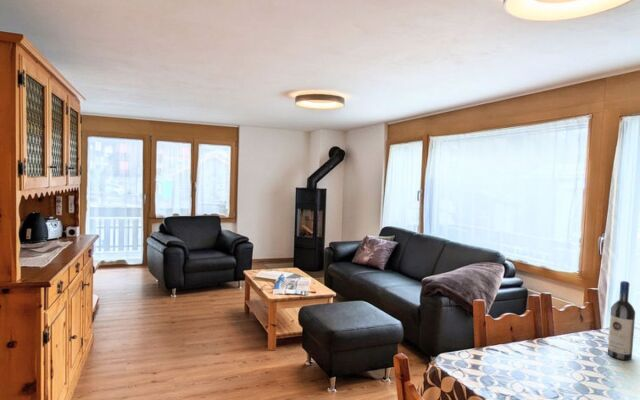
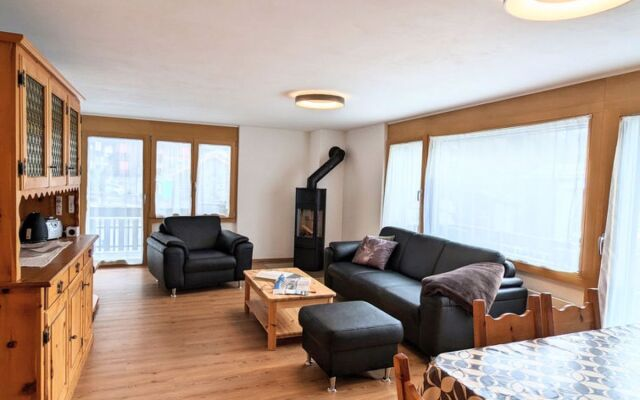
- wine bottle [607,280,636,361]
